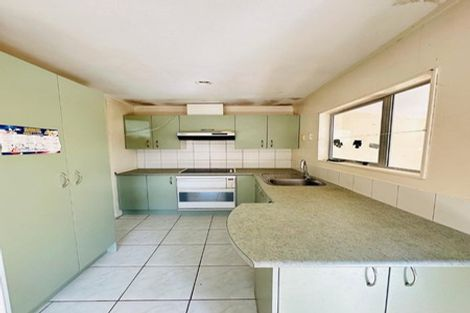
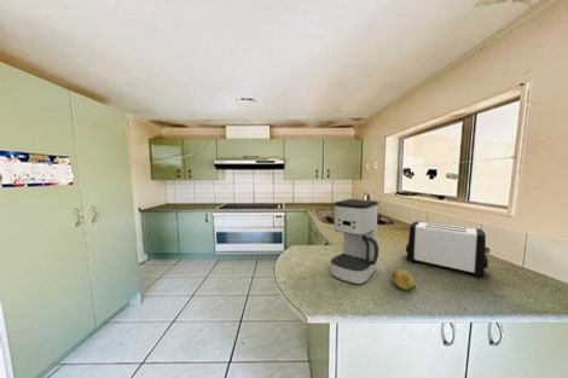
+ coffee maker [330,198,379,286]
+ toaster [405,220,491,279]
+ fruit [392,268,417,291]
